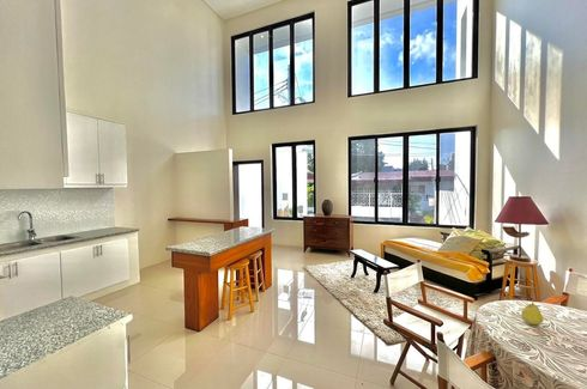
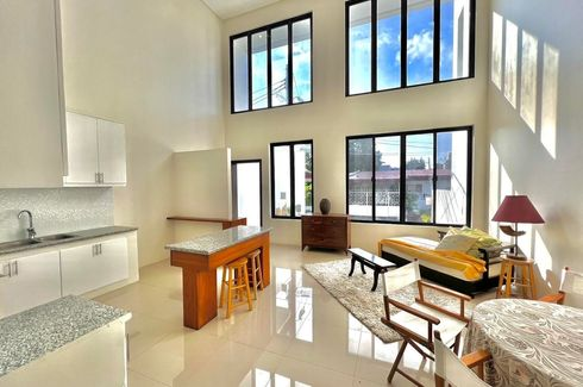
- fruit [520,302,544,327]
